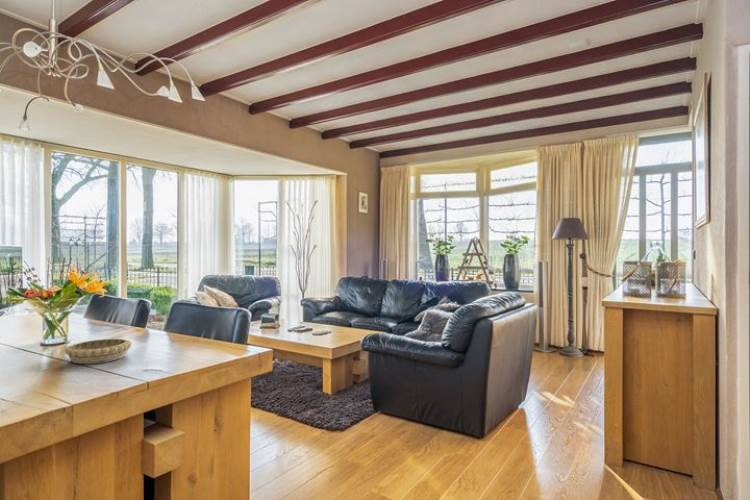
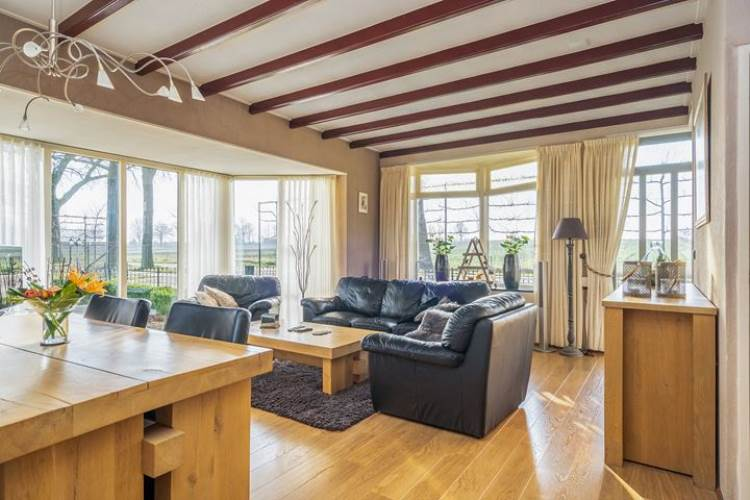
- decorative bowl [64,338,133,365]
